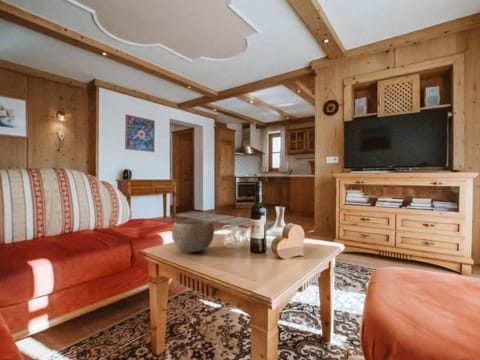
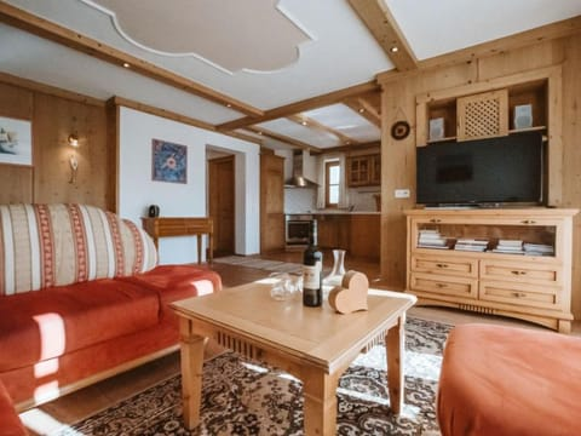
- bowl [171,217,215,253]
